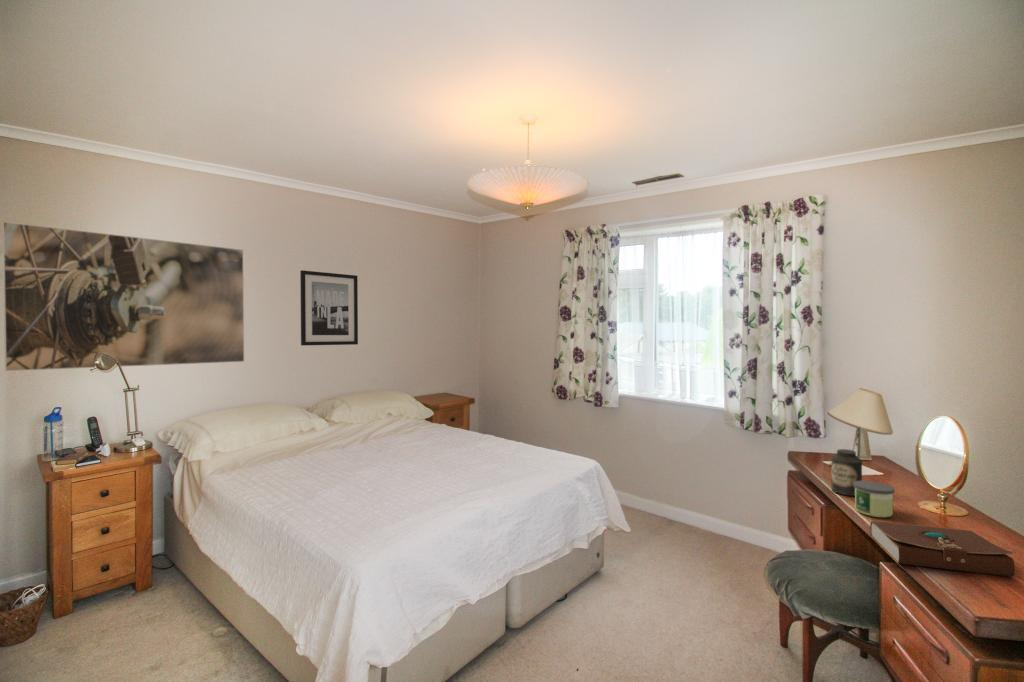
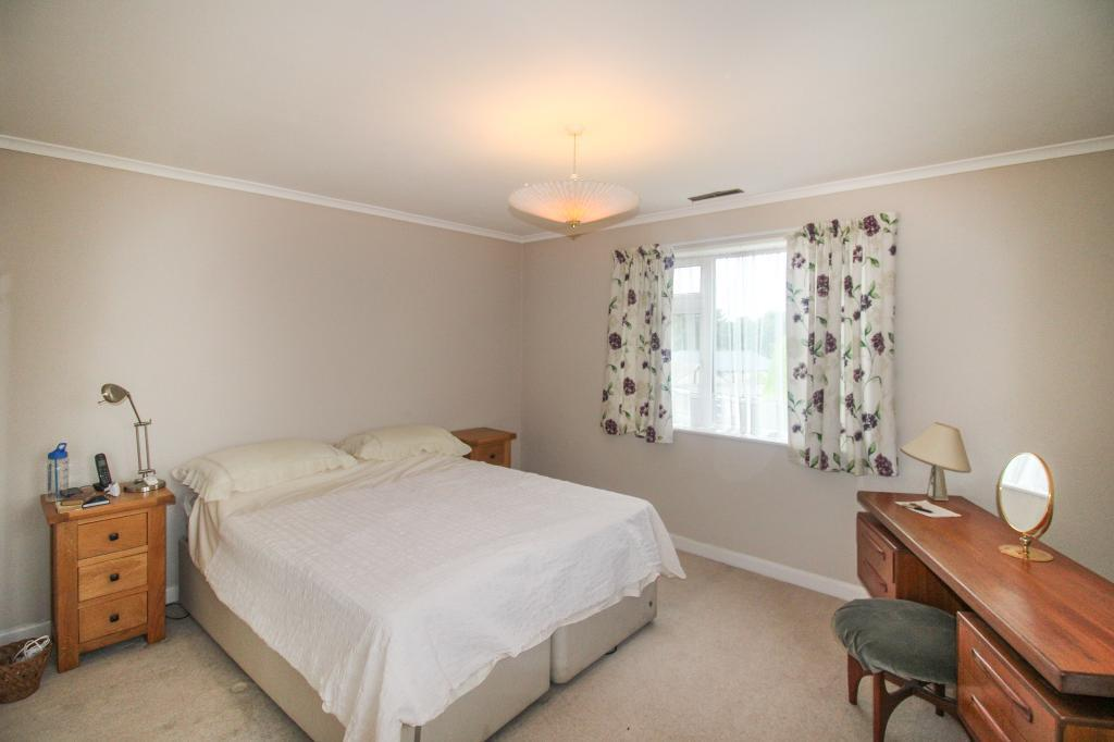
- candle [853,480,896,518]
- wall art [299,269,359,347]
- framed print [2,221,245,372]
- book [869,520,1016,578]
- canister [830,448,863,497]
